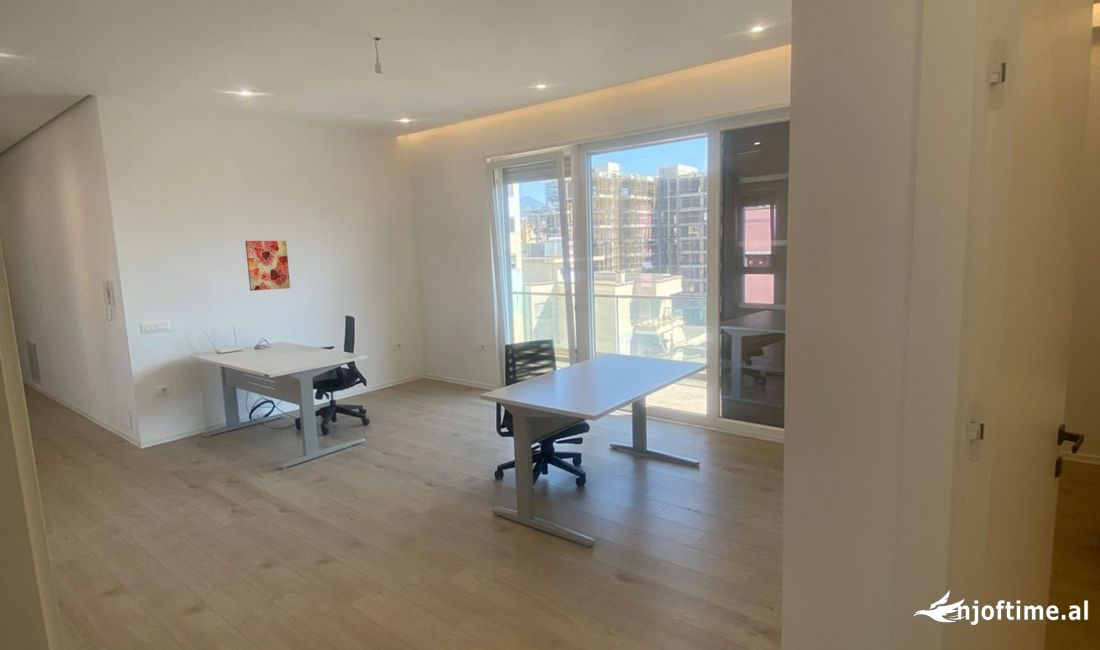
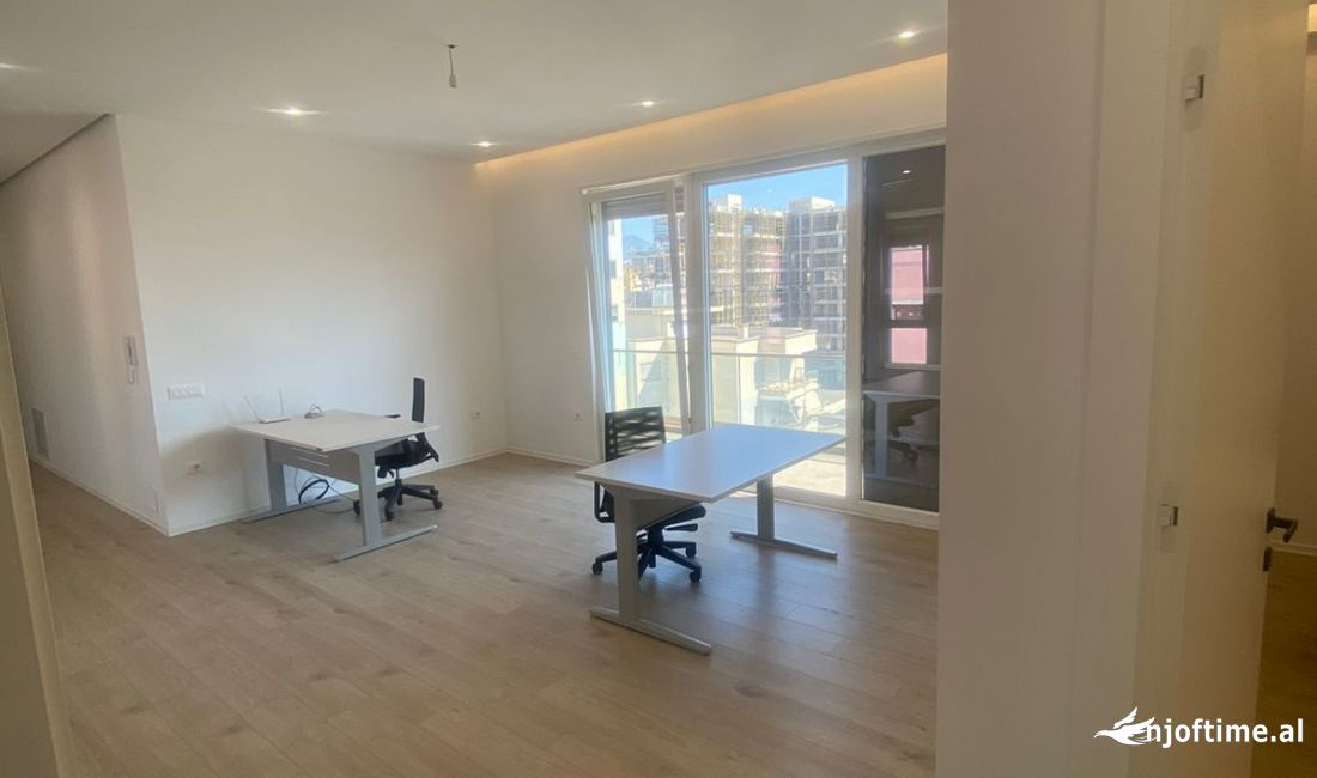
- wall art [244,240,291,292]
